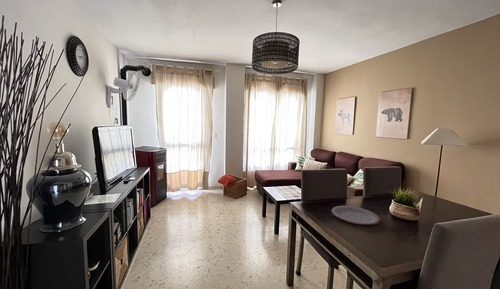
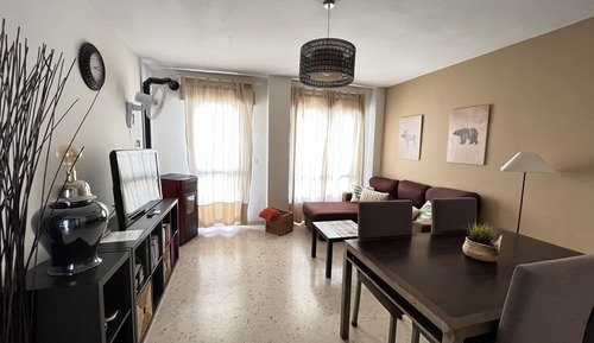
- plate [331,205,381,226]
